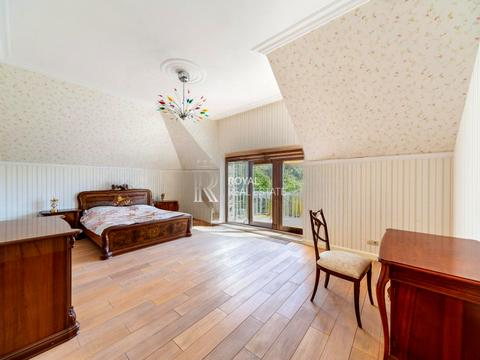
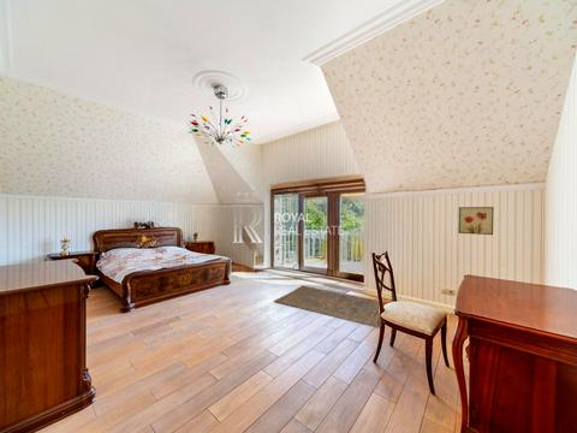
+ wall art [457,206,495,236]
+ rug [273,284,391,330]
